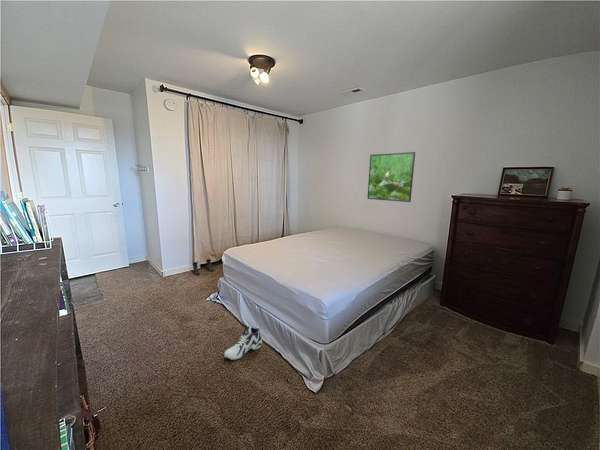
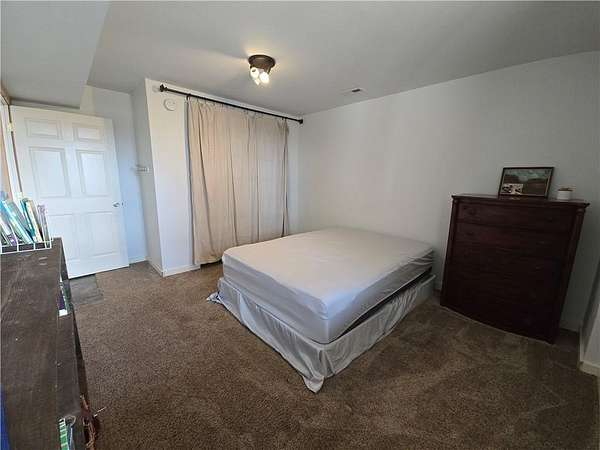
- boots [192,258,215,276]
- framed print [366,151,416,203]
- sneaker [223,325,263,361]
